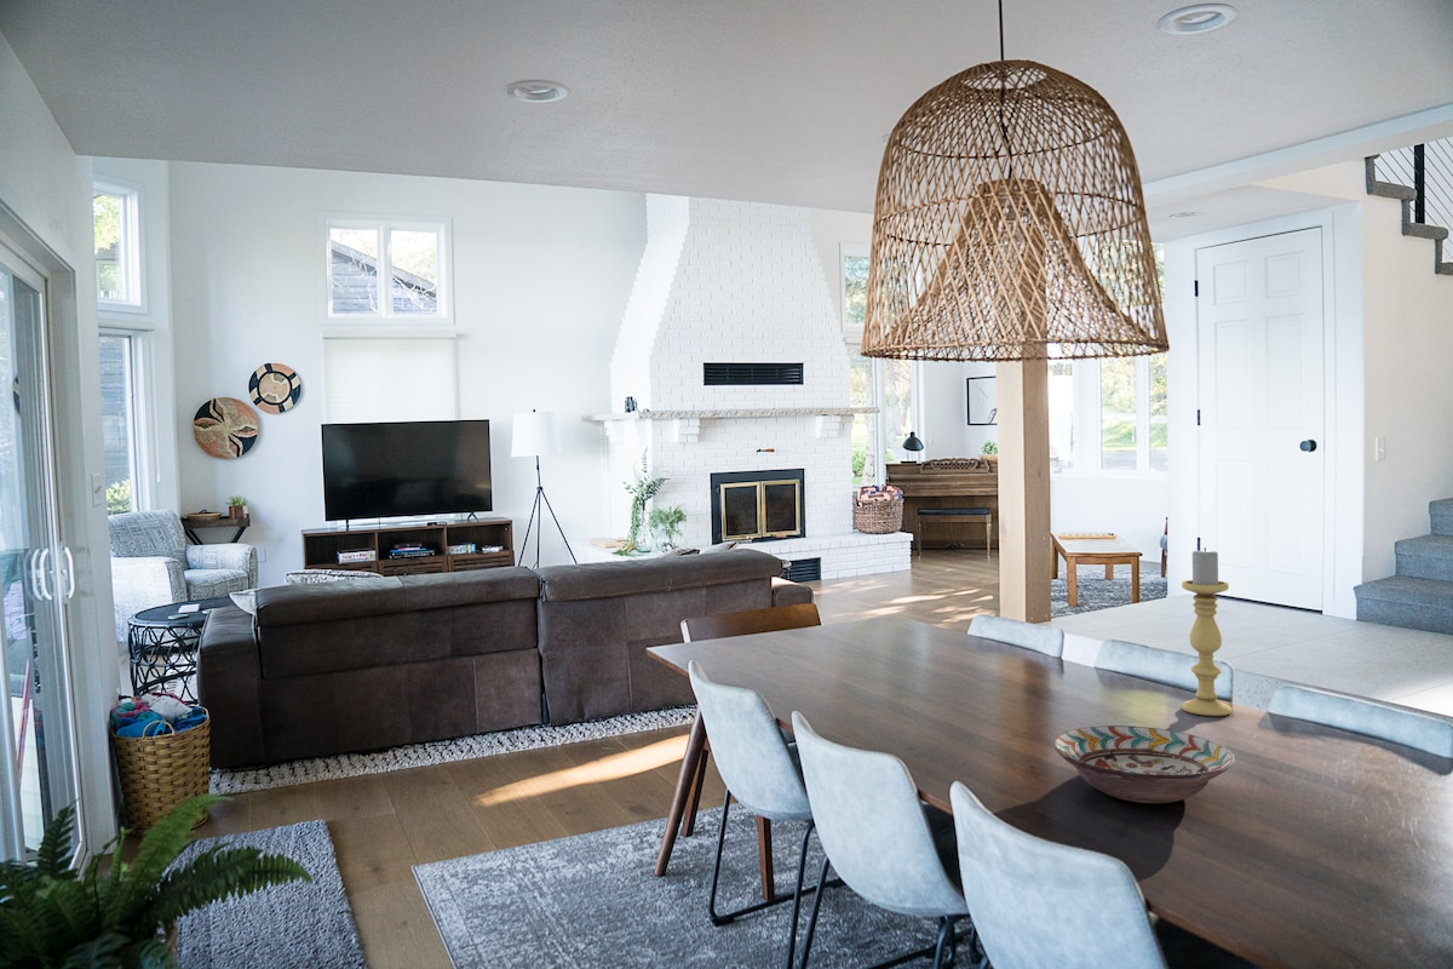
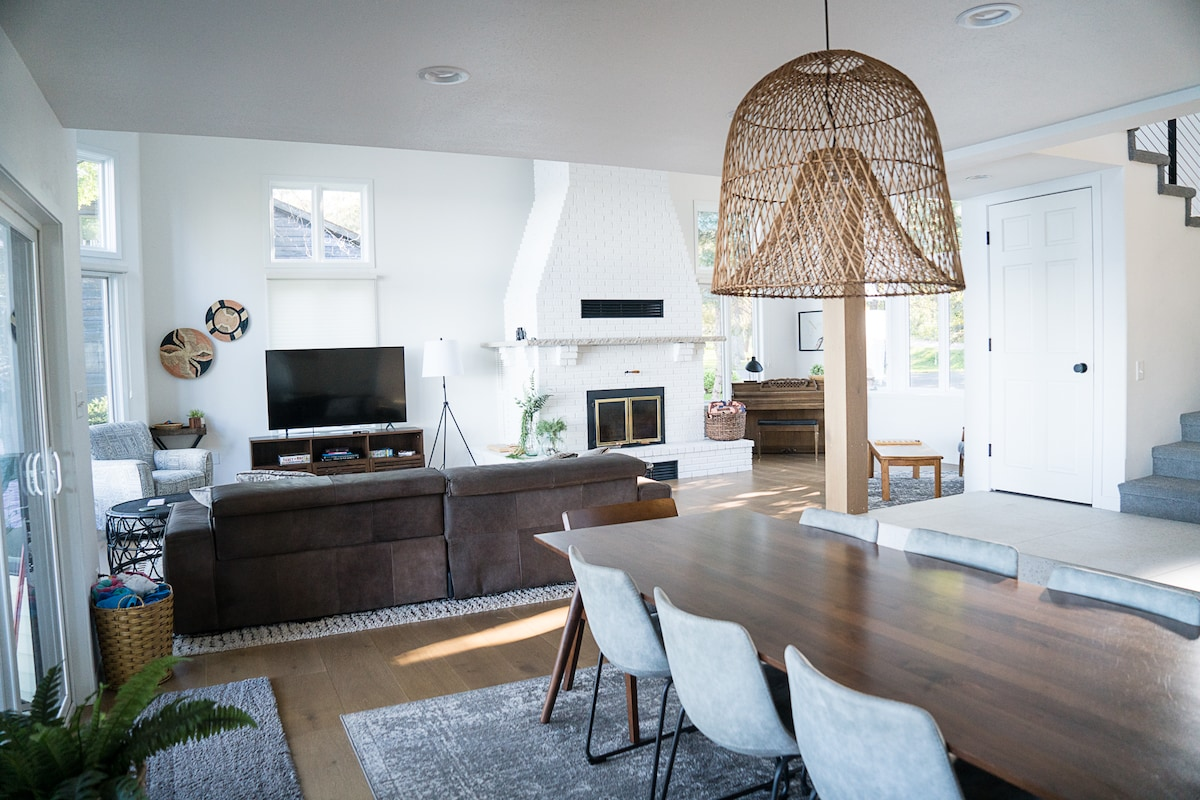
- candle holder [1181,546,1233,717]
- decorative bowl [1052,724,1235,804]
